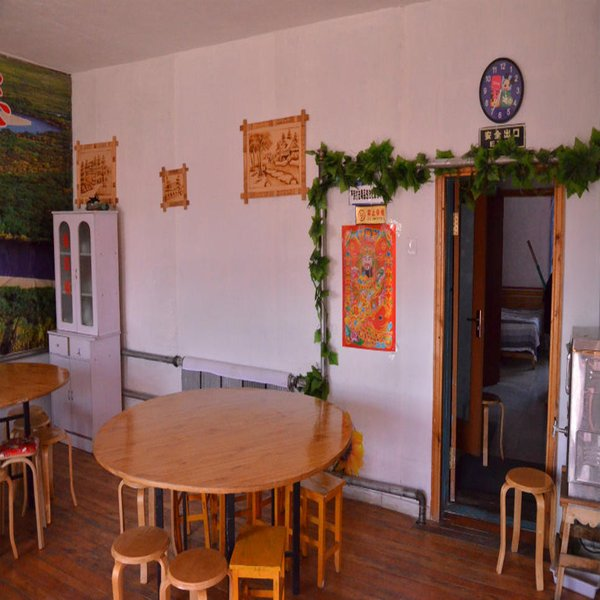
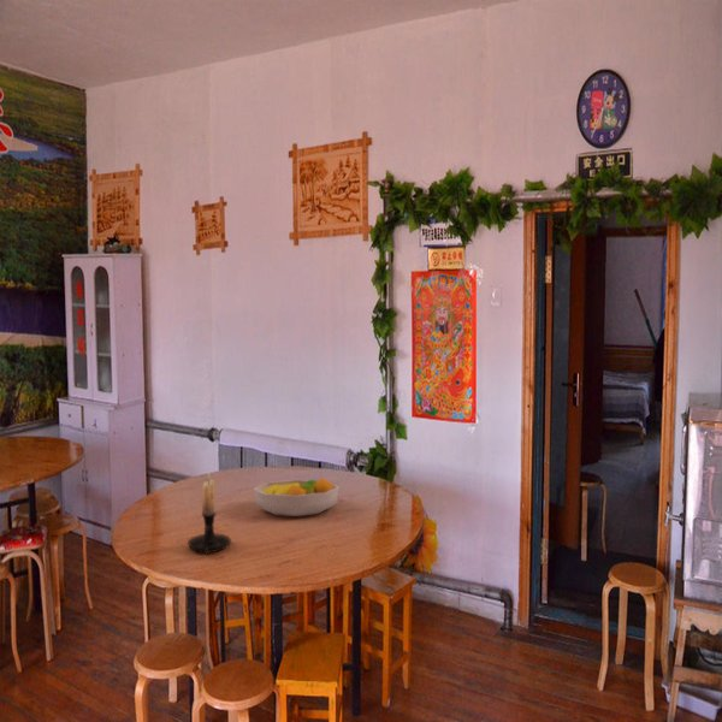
+ fruit bowl [253,477,341,517]
+ candle holder [187,469,232,556]
